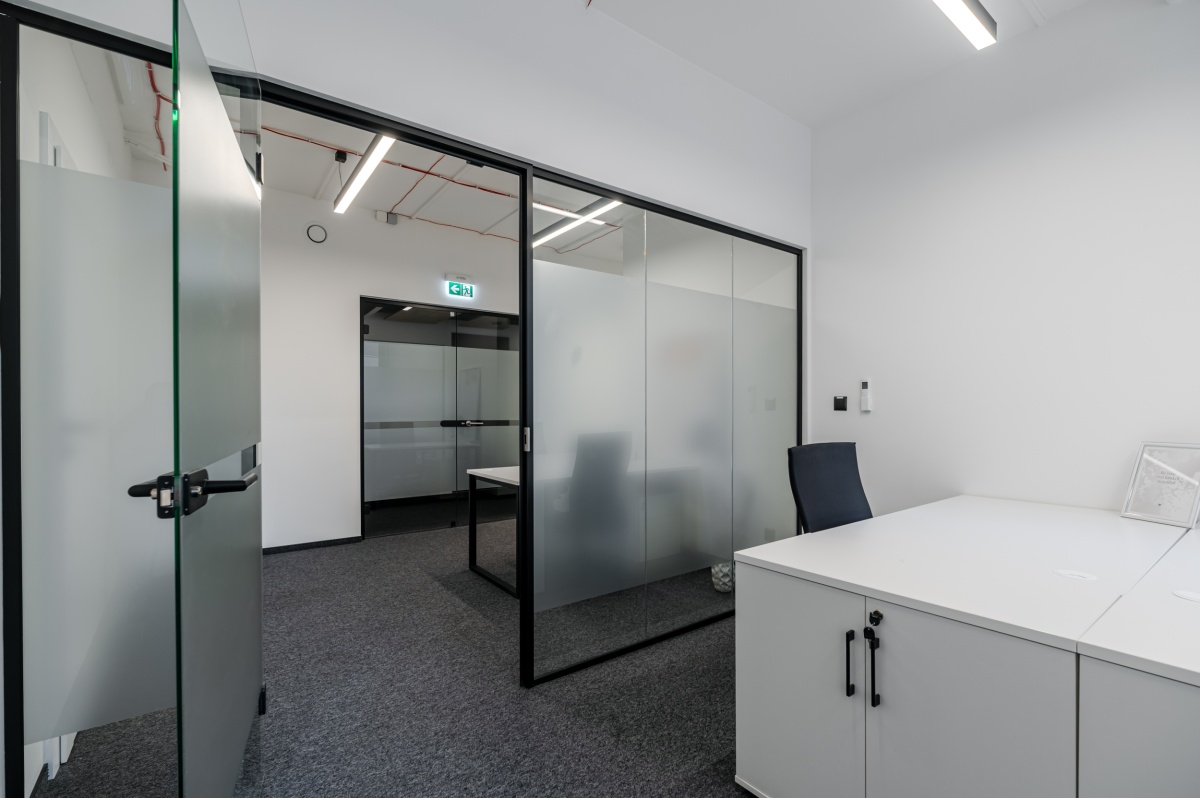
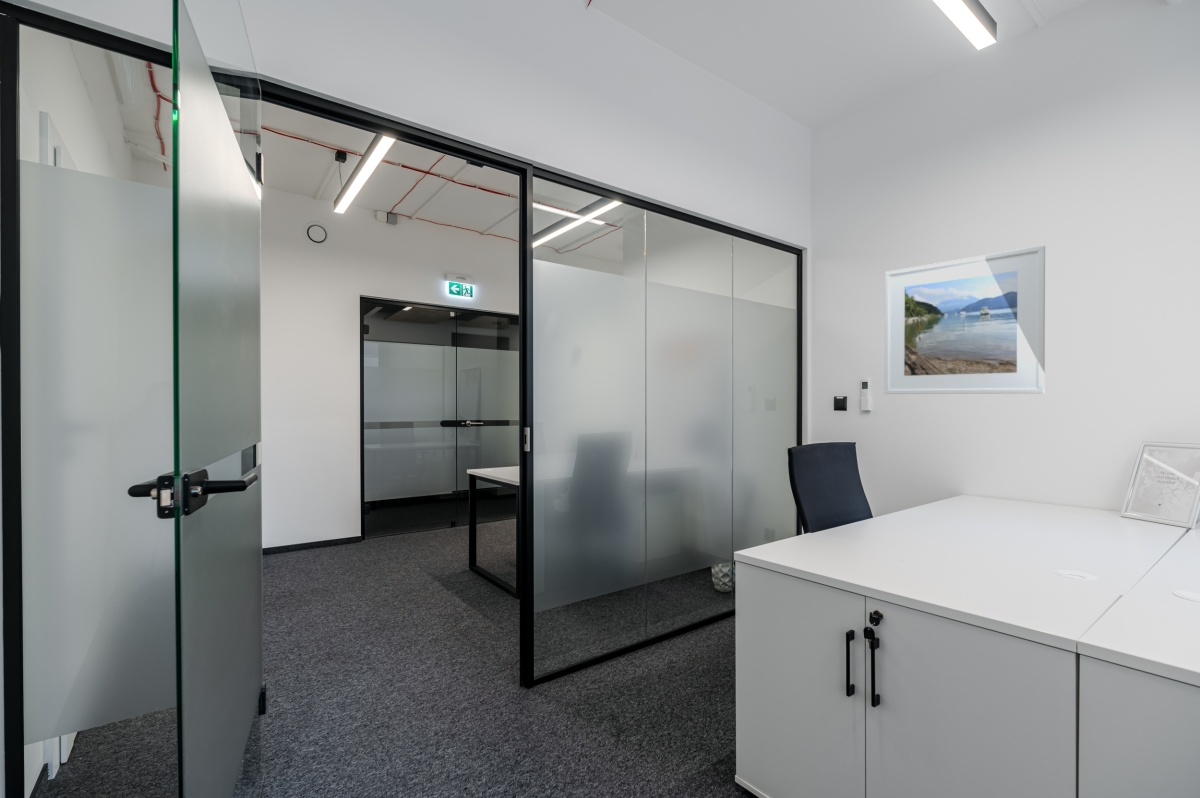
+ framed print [884,244,1046,395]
